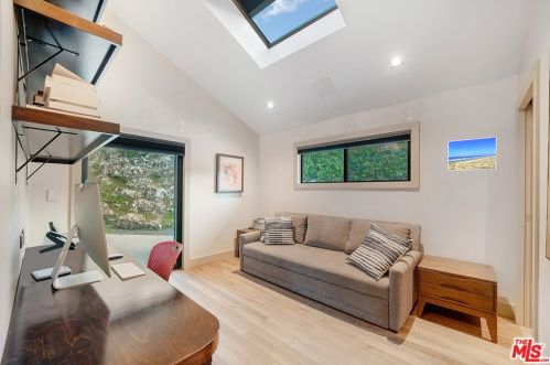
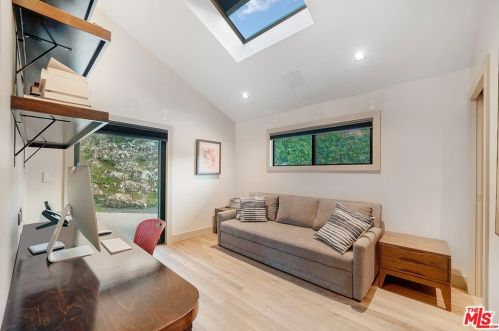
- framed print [446,136,498,172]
